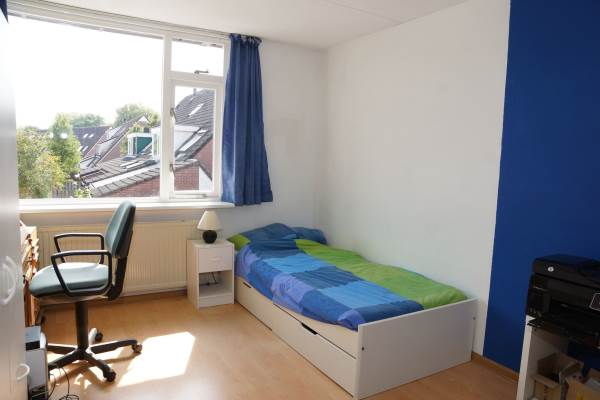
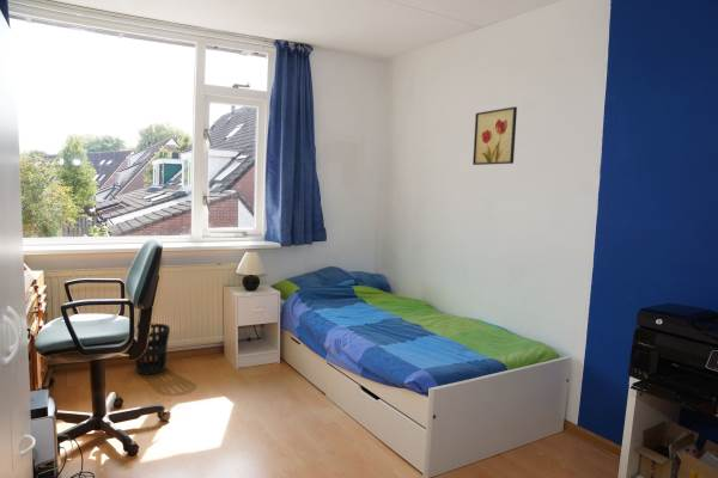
+ wall art [471,105,518,166]
+ wastebasket [134,323,171,375]
